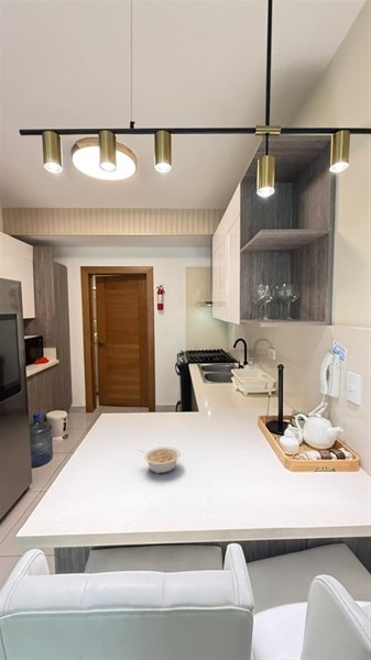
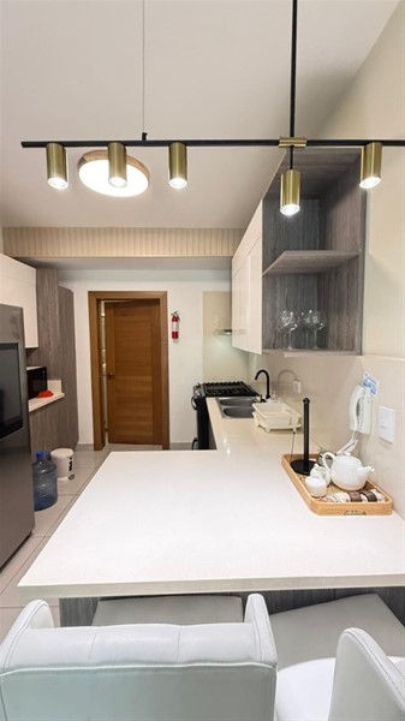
- legume [137,446,182,474]
